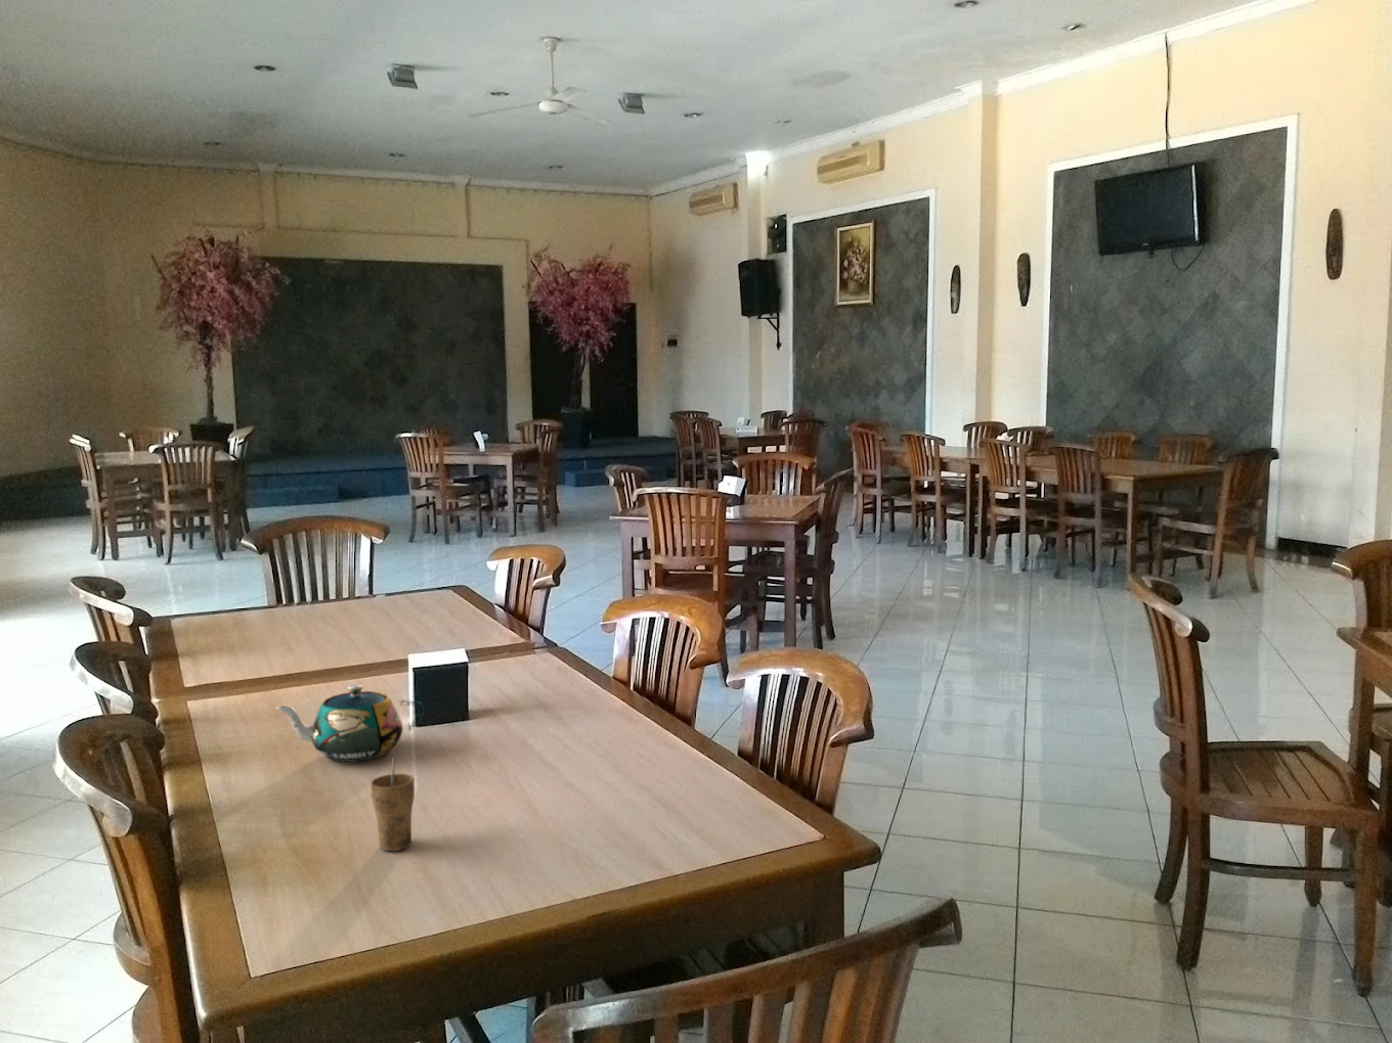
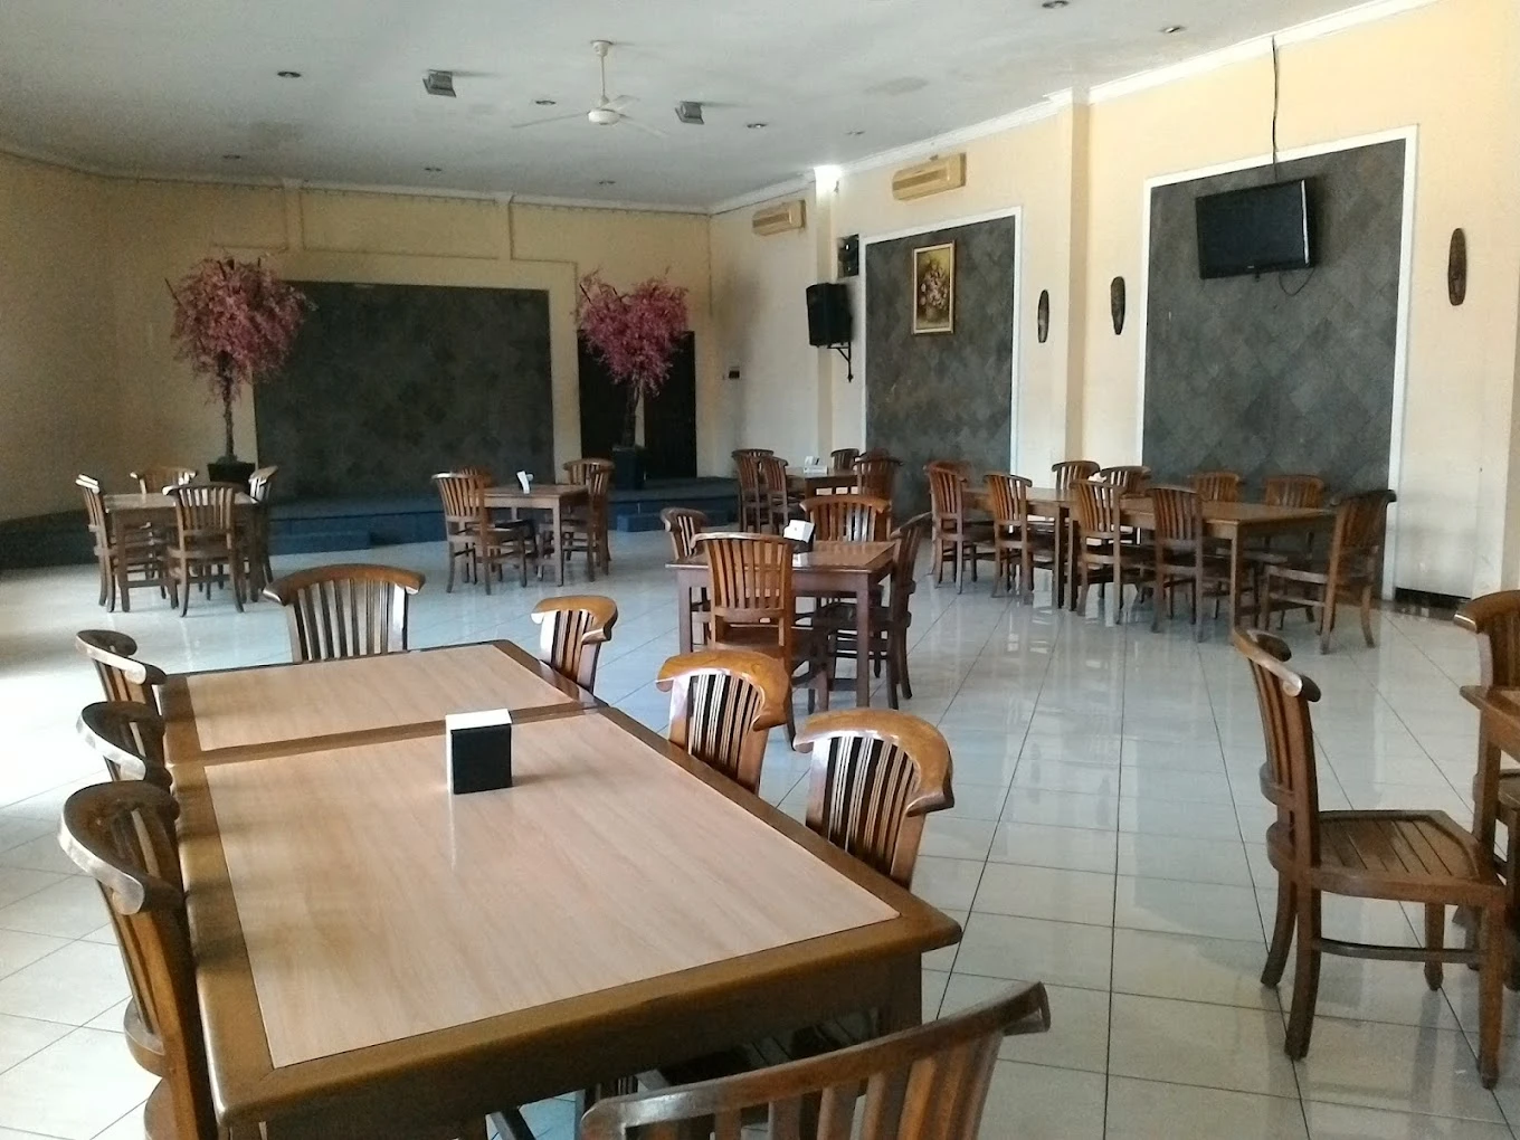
- teapot [275,684,425,763]
- cup [369,757,415,851]
